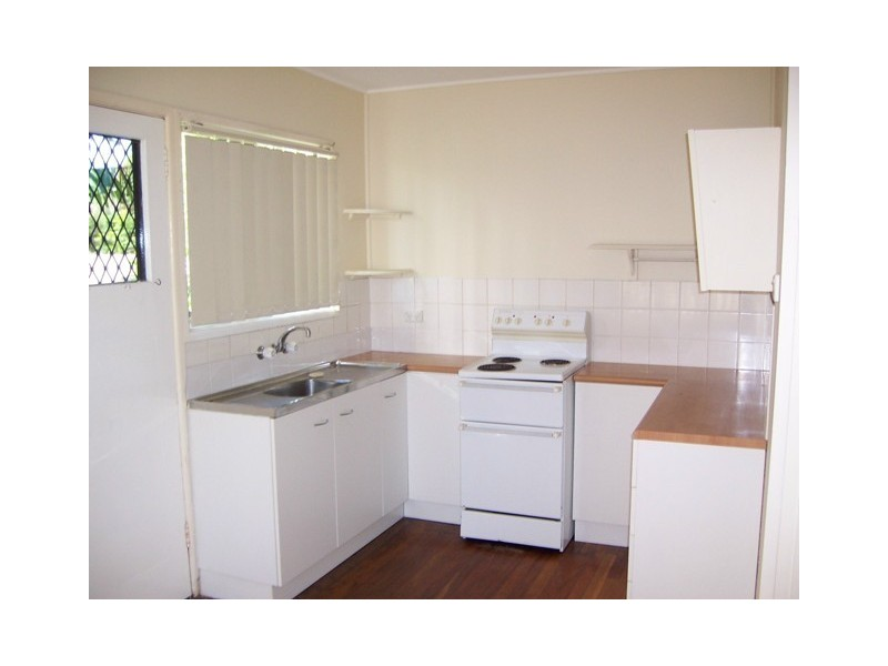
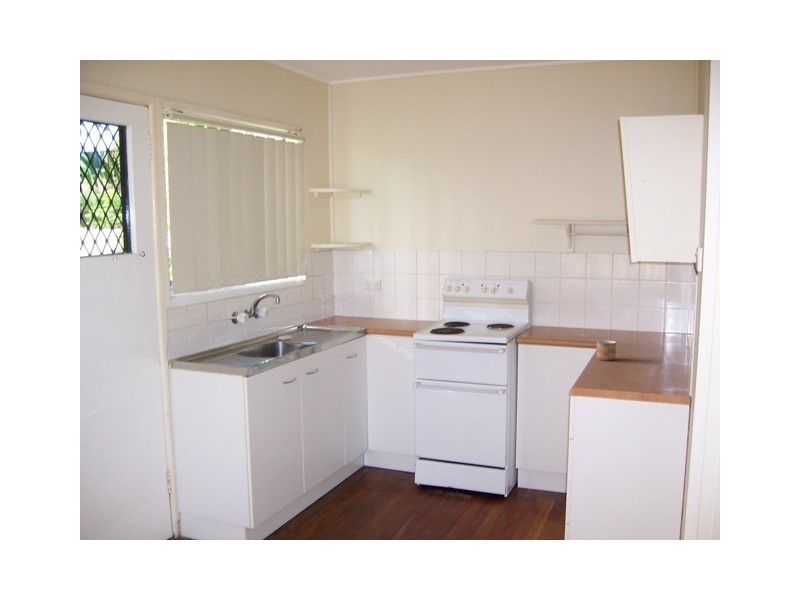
+ mug [596,339,617,362]
